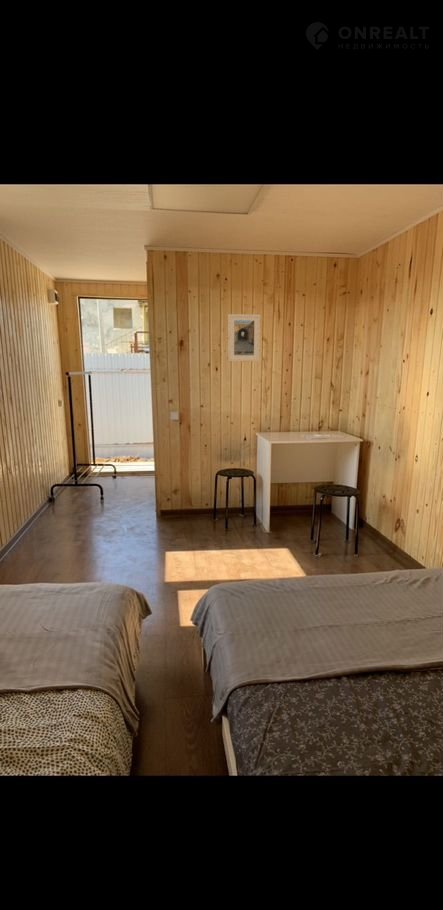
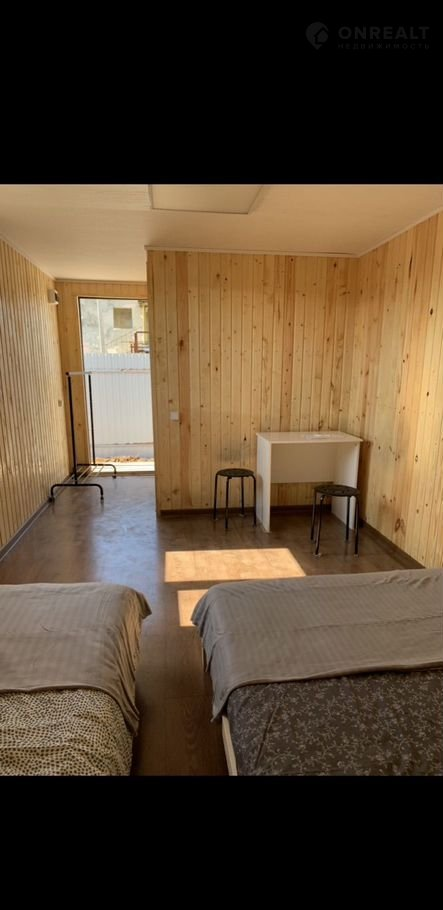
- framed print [227,313,261,362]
